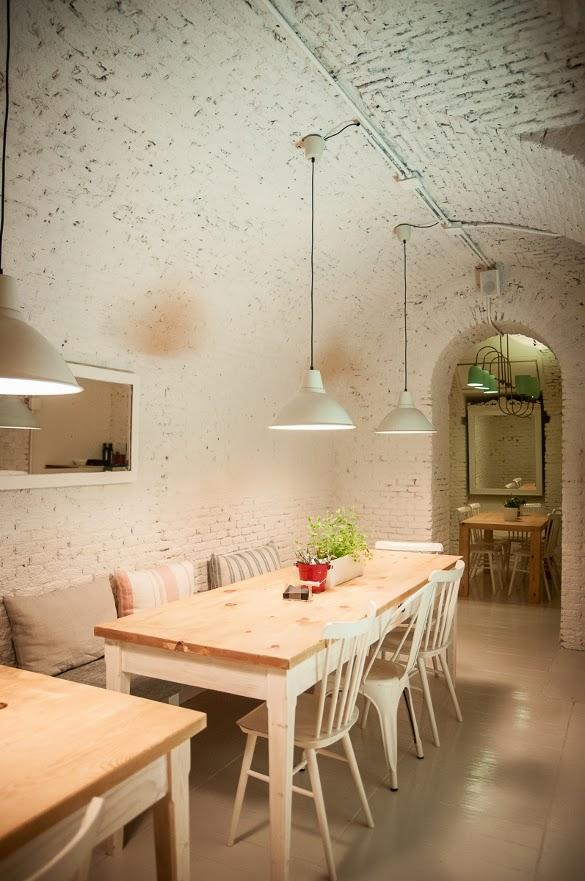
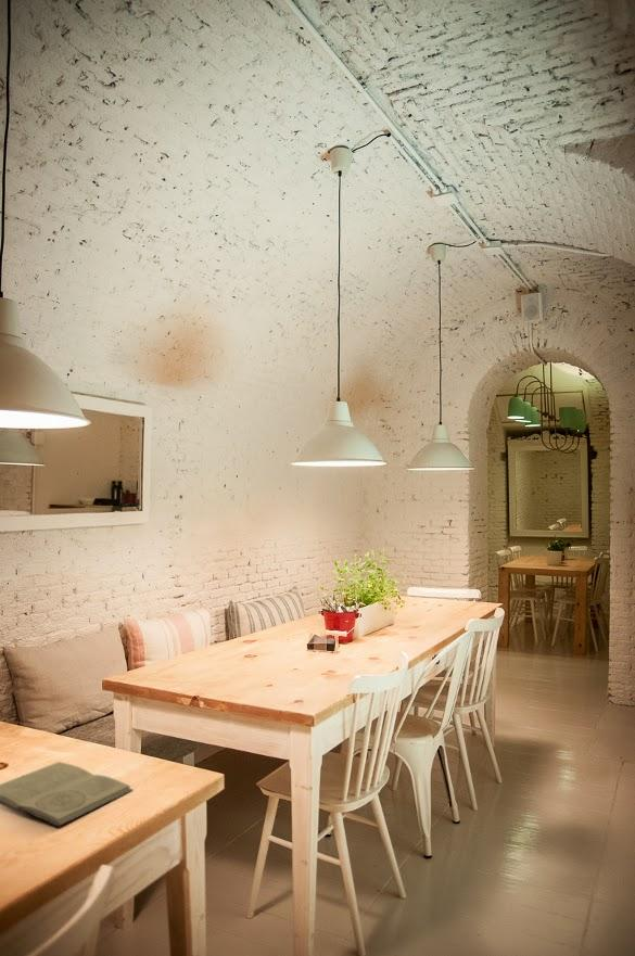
+ book [0,761,135,828]
